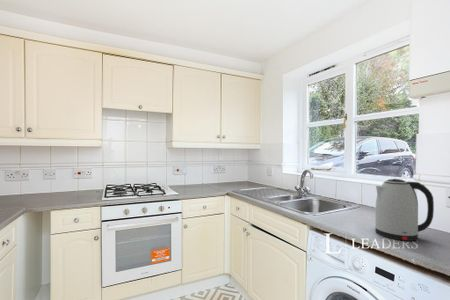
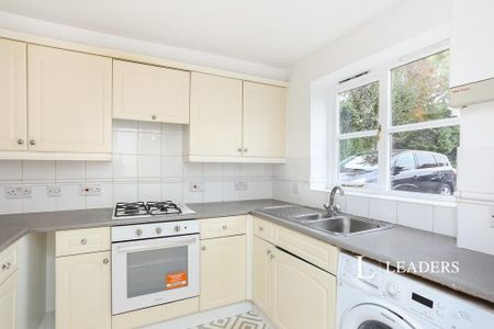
- kettle [374,178,435,242]
